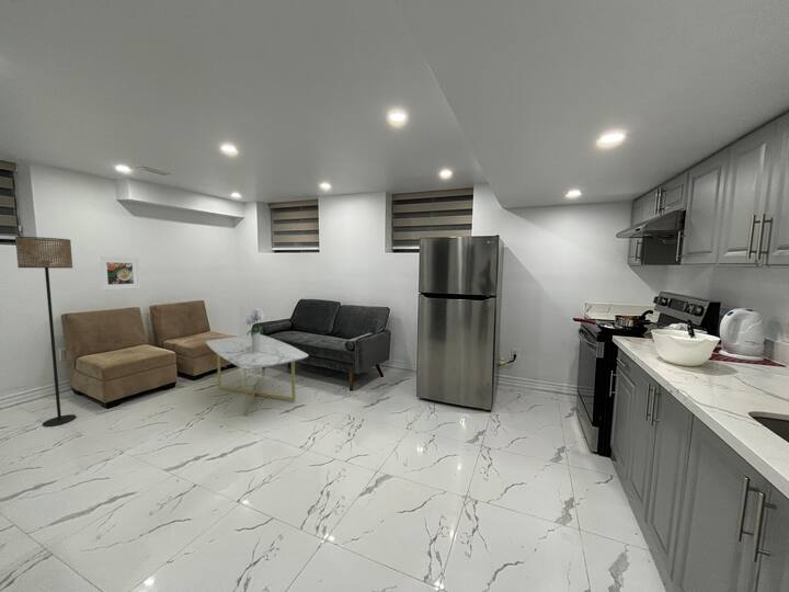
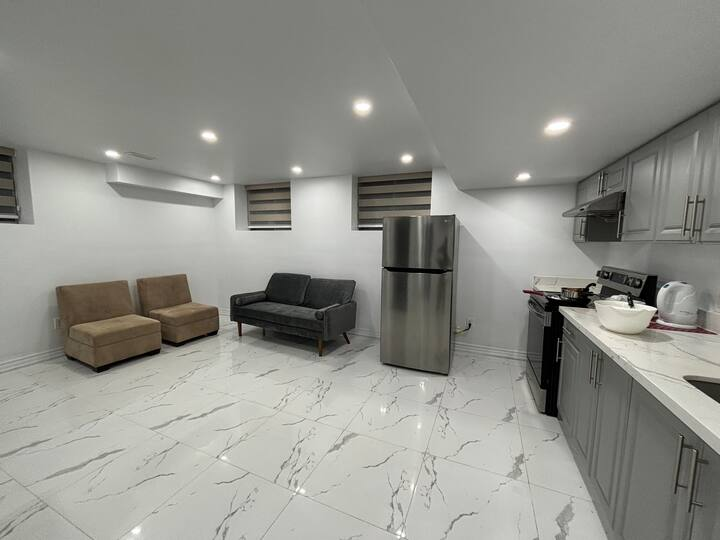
- floor lamp [14,236,78,428]
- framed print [98,255,141,292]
- bouquet [243,307,265,352]
- coffee table [205,333,310,418]
